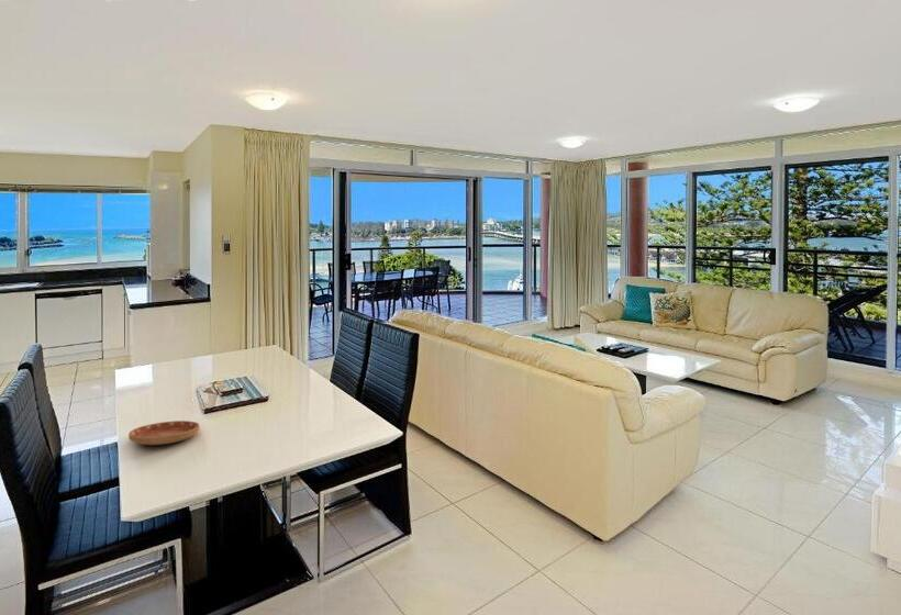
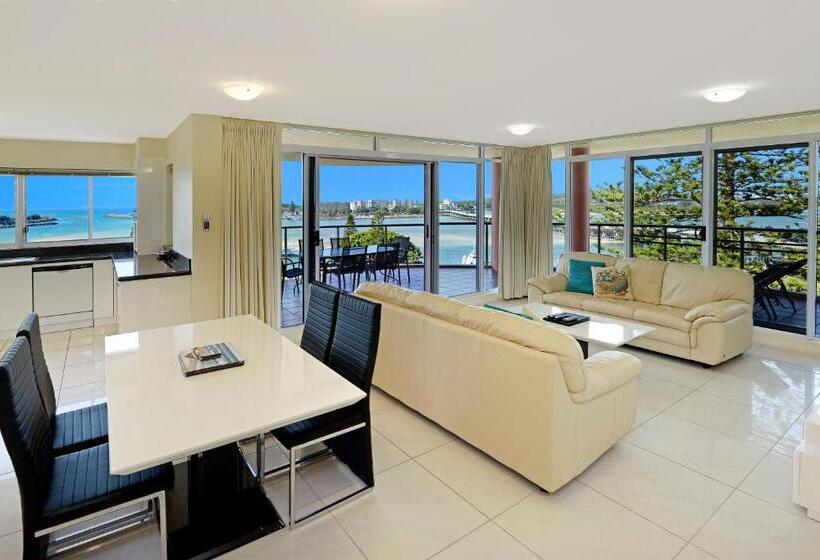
- saucer [127,420,201,446]
